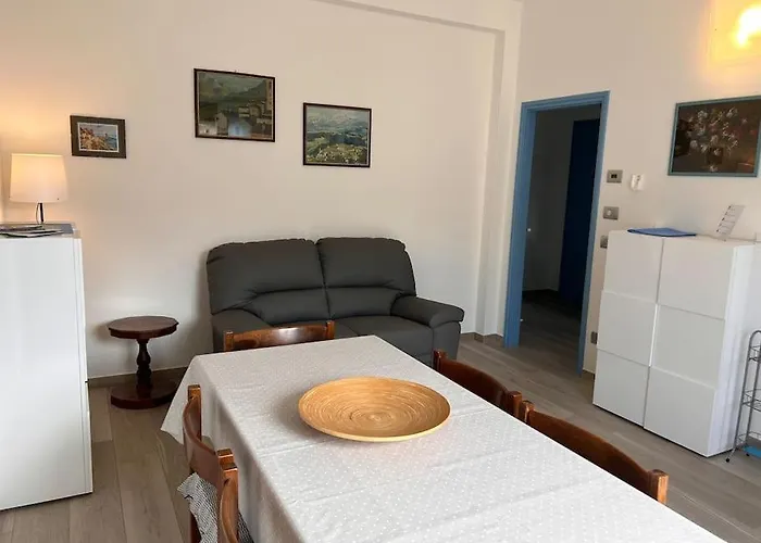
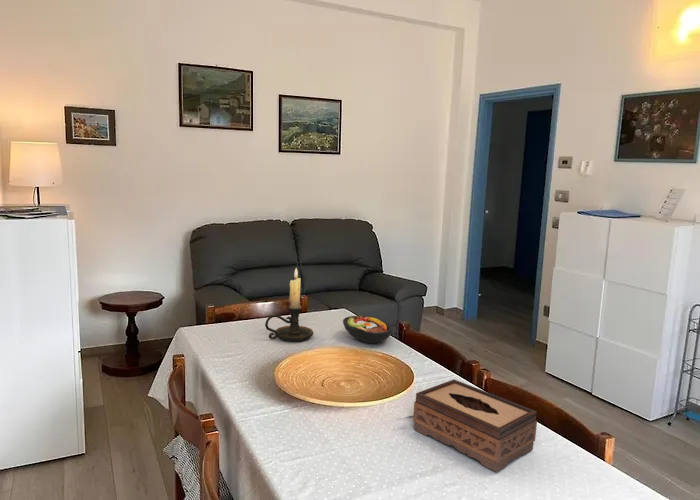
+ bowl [342,315,394,344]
+ candle holder [264,267,314,343]
+ tissue box [412,379,538,473]
